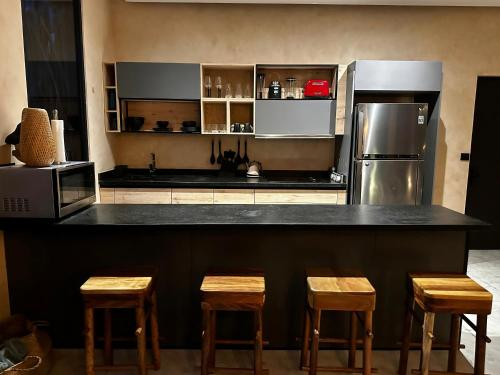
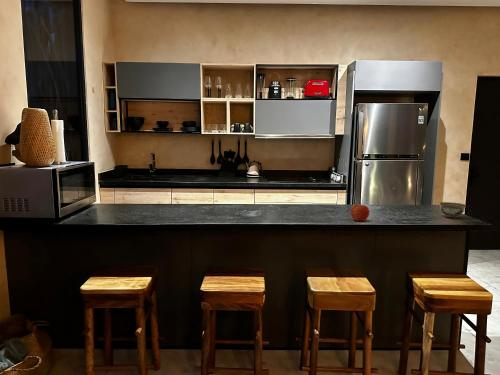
+ fruit [350,202,371,222]
+ bowl [439,201,467,219]
